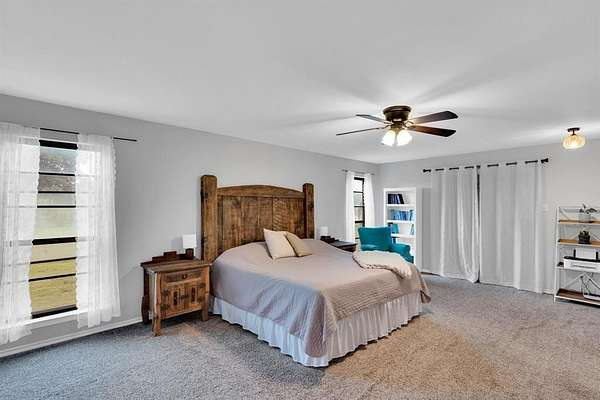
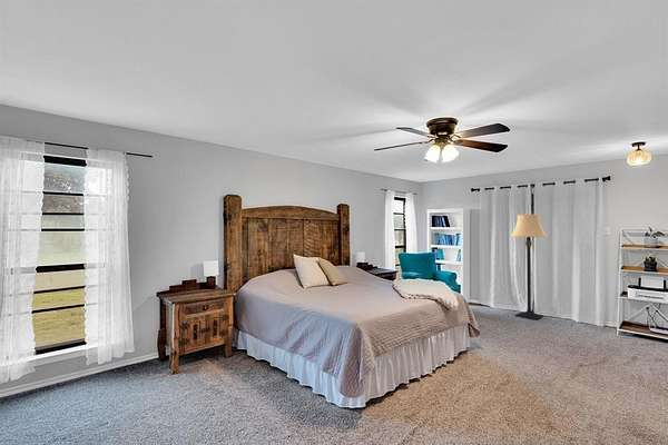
+ lamp [510,214,549,322]
